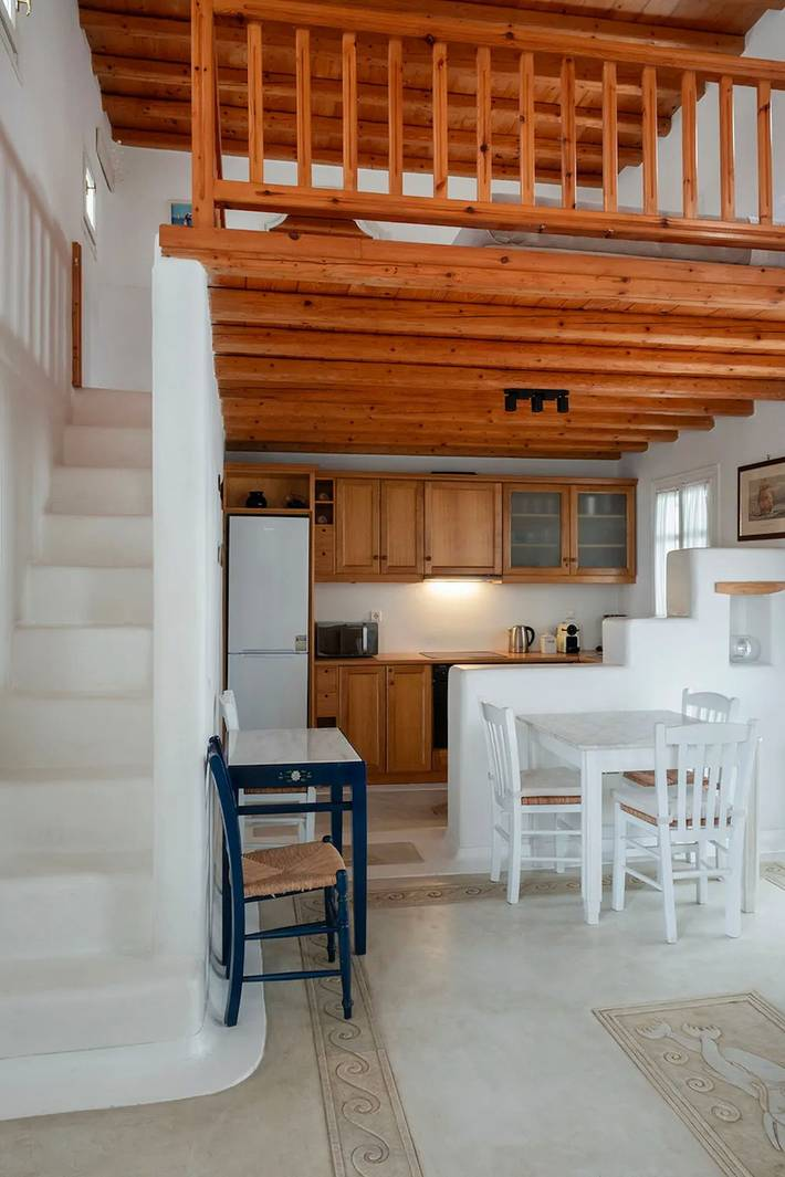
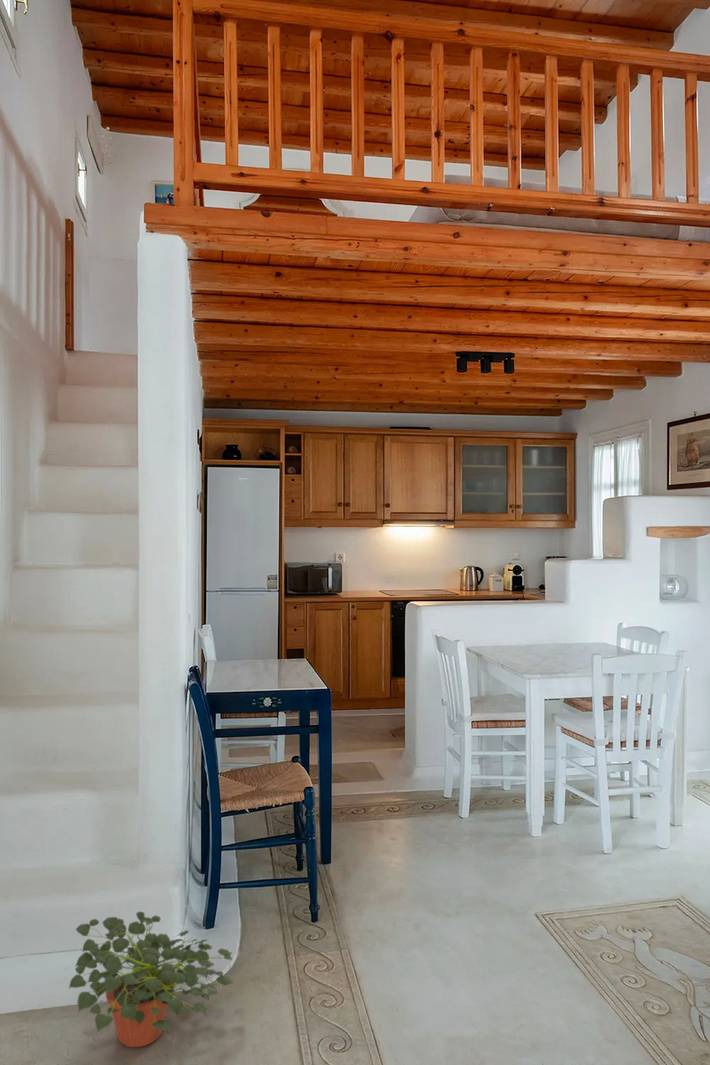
+ potted plant [68,911,234,1048]
